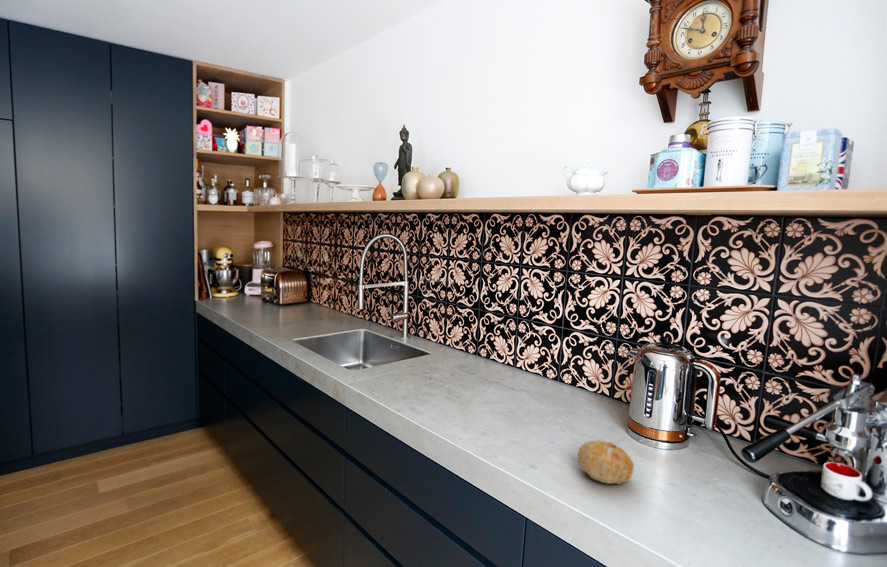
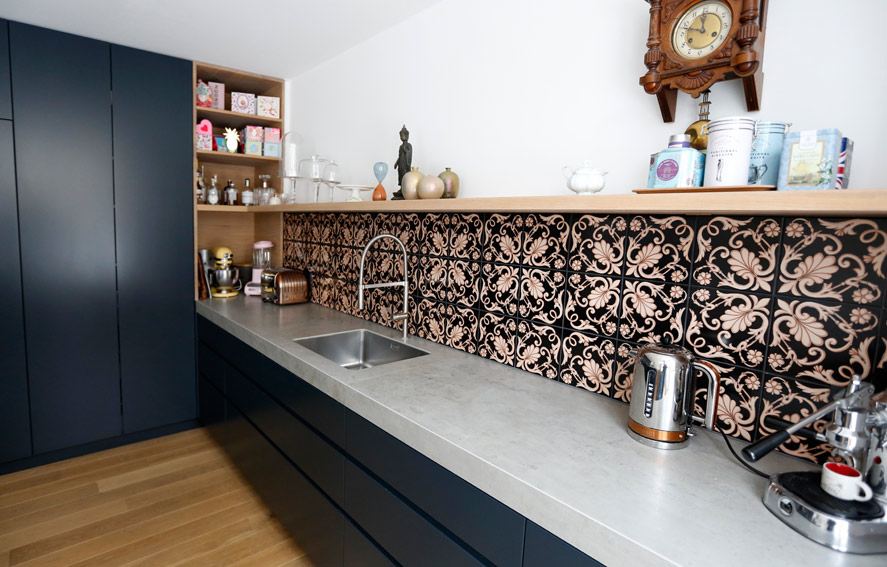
- fruit [577,440,635,485]
